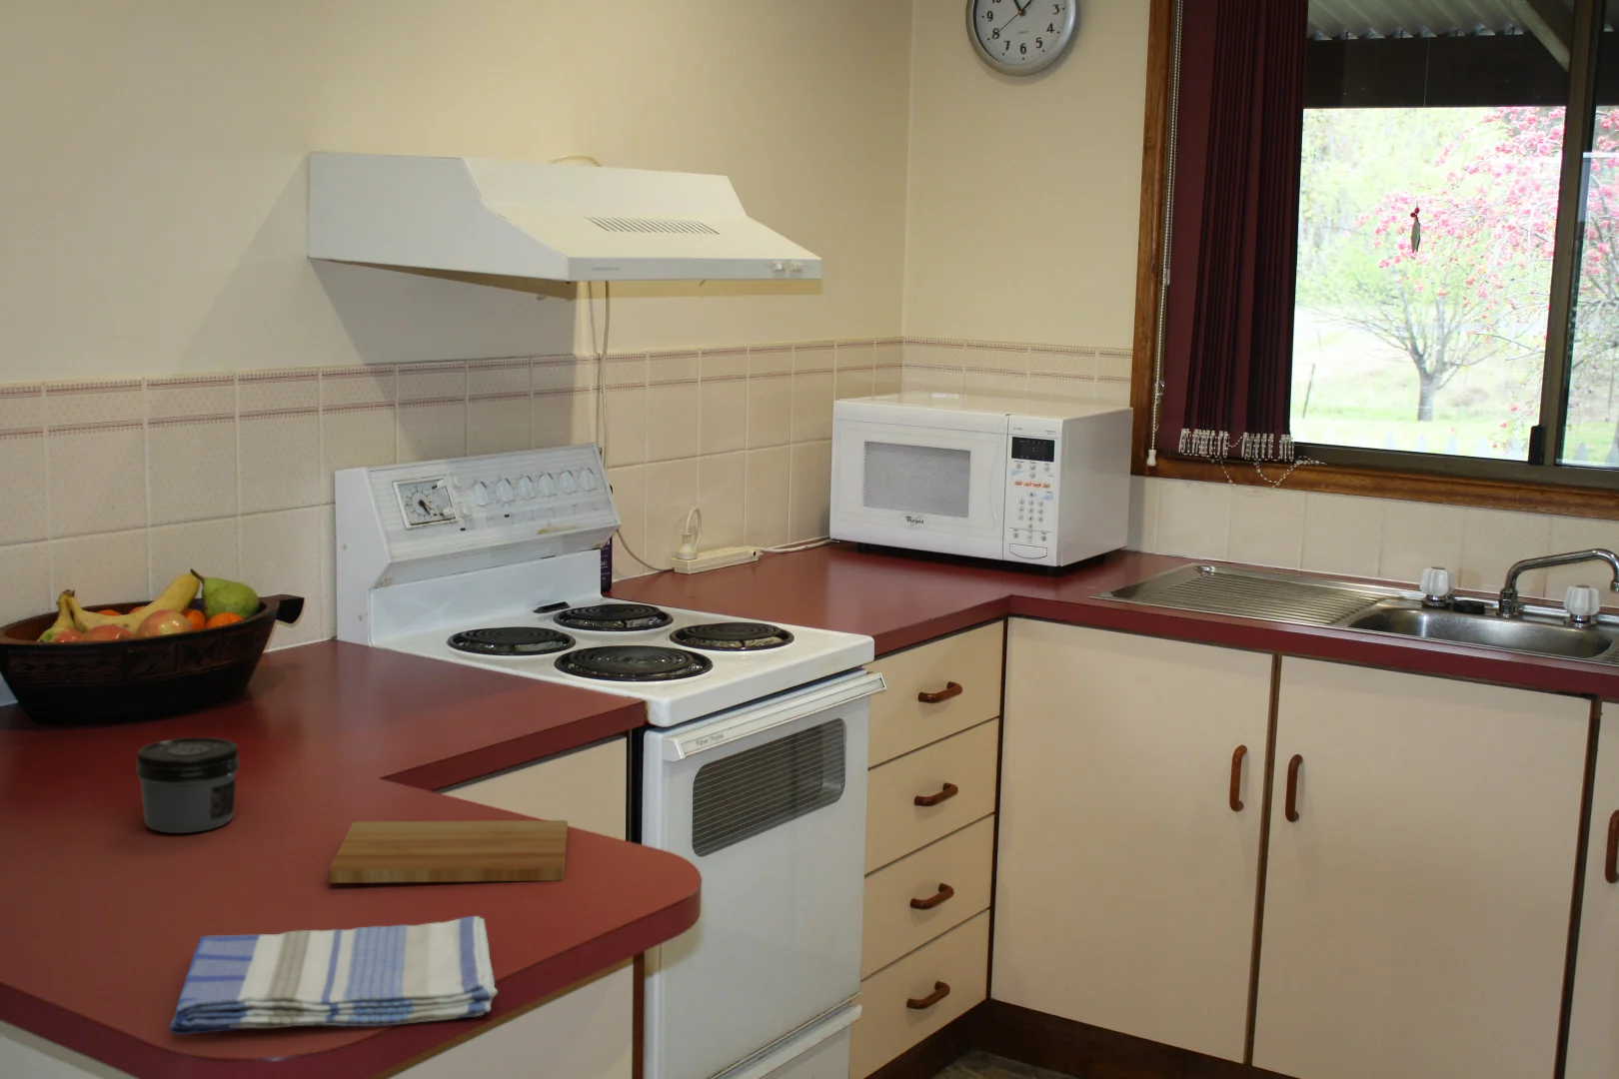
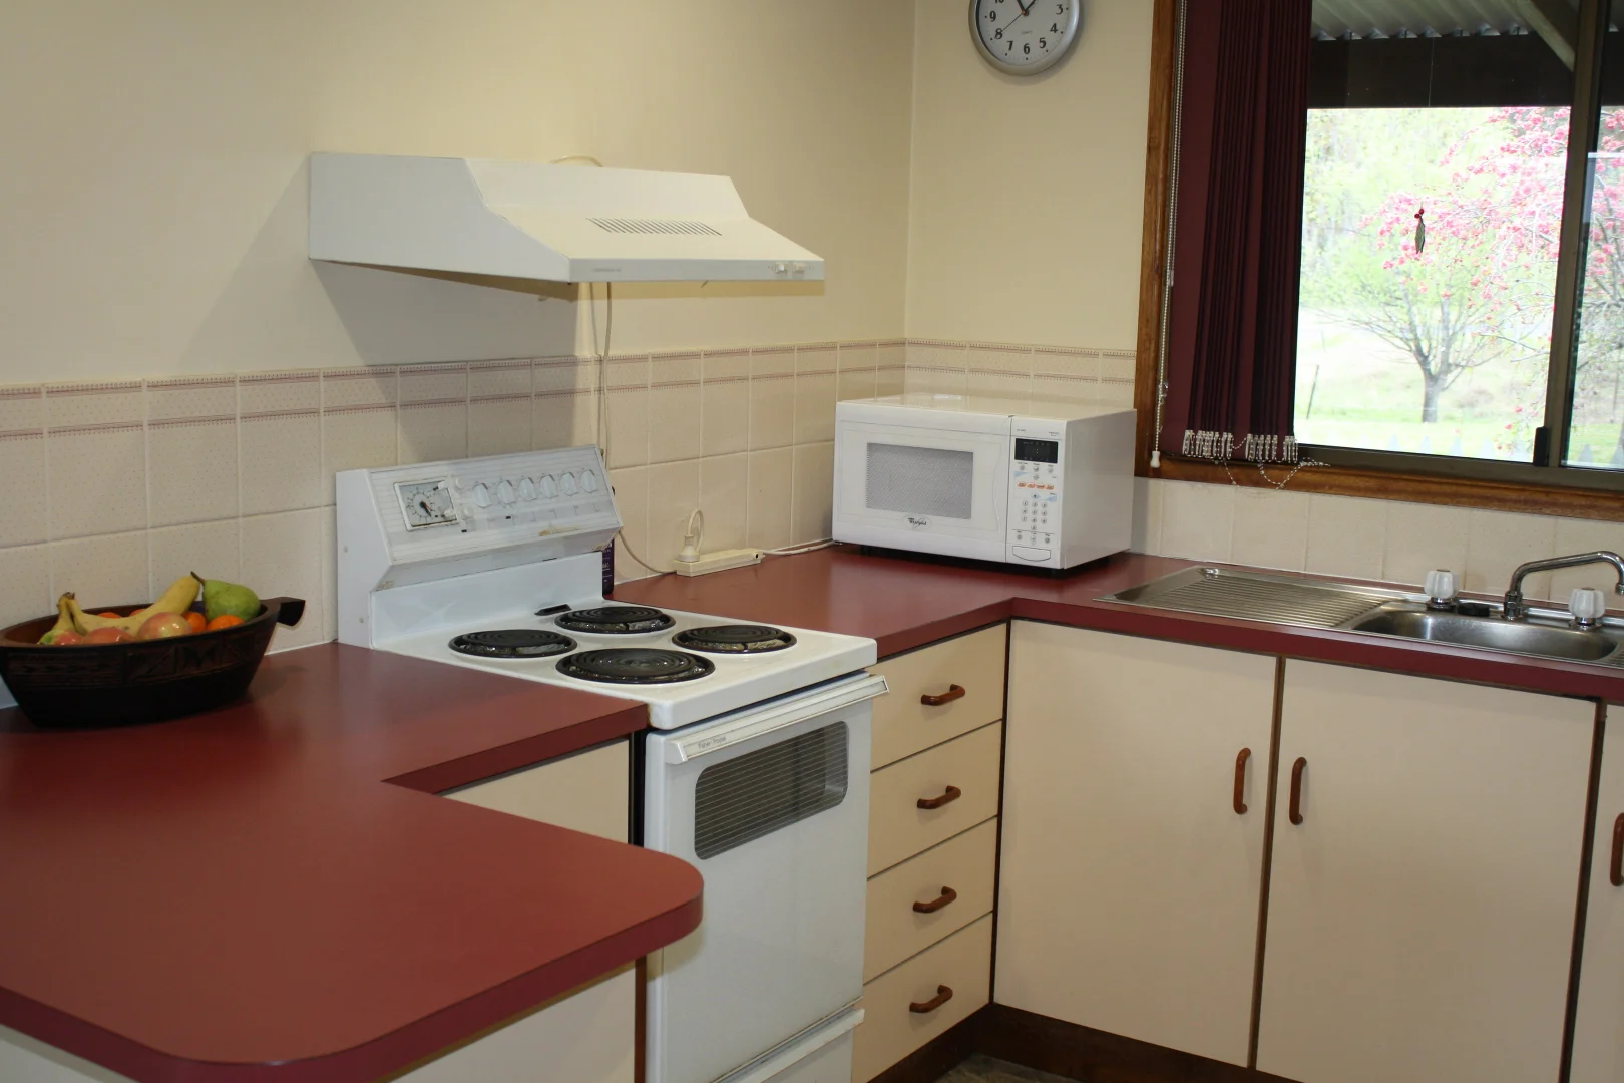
- cutting board [326,819,569,884]
- jar [135,736,241,835]
- dish towel [167,915,499,1034]
